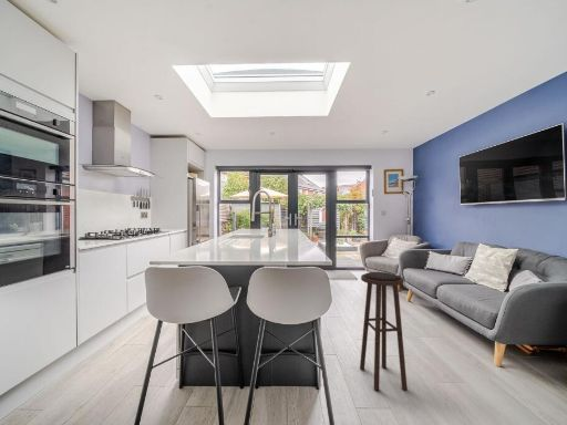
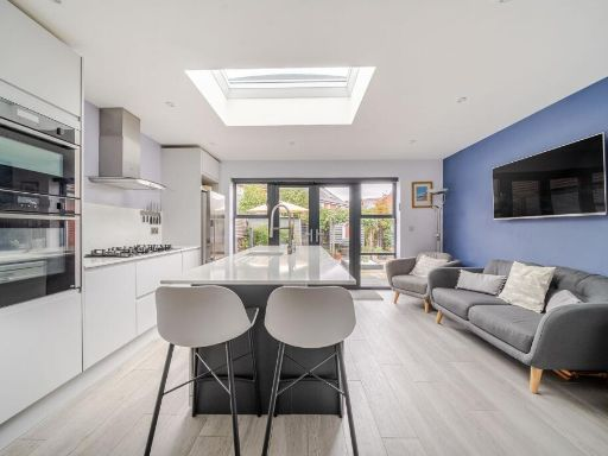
- stool [359,271,409,392]
